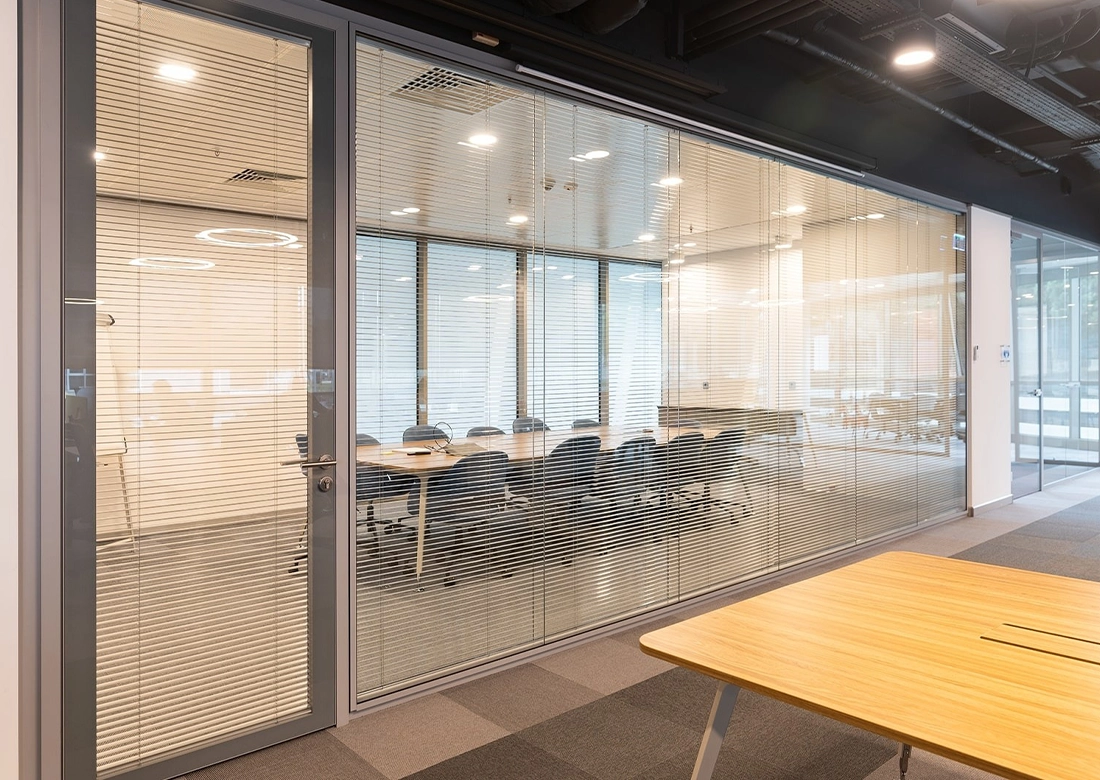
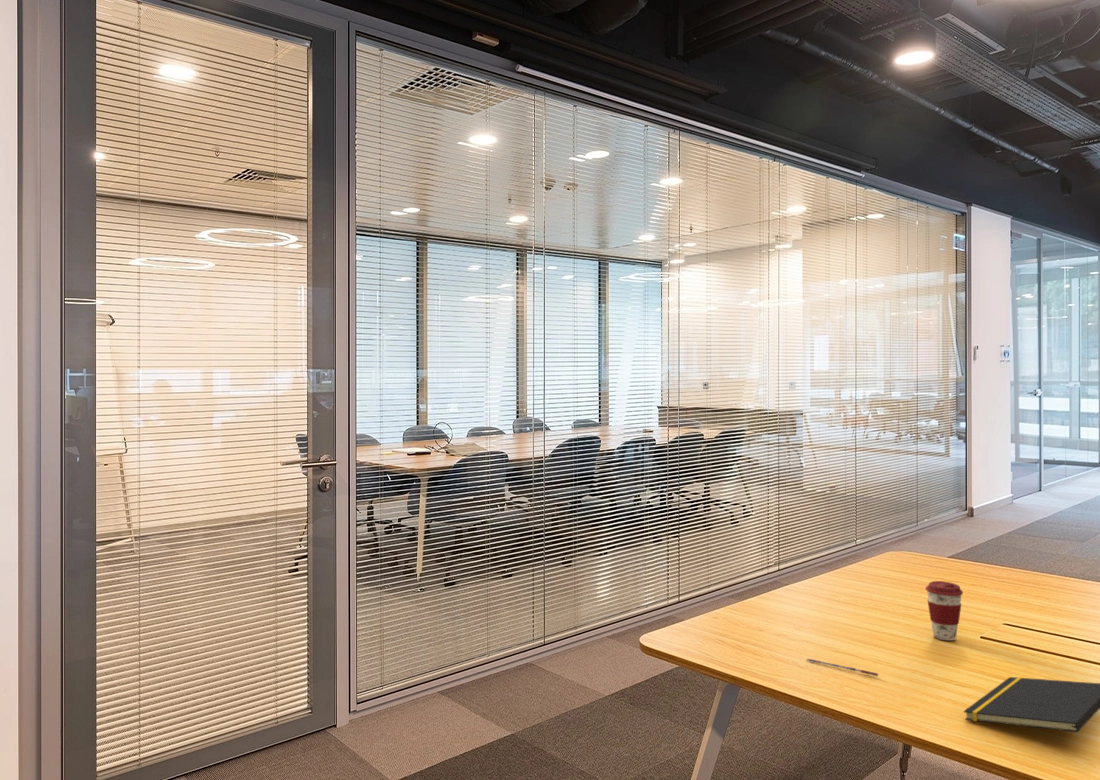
+ pen [806,658,879,677]
+ notepad [963,676,1100,733]
+ coffee cup [925,580,964,642]
